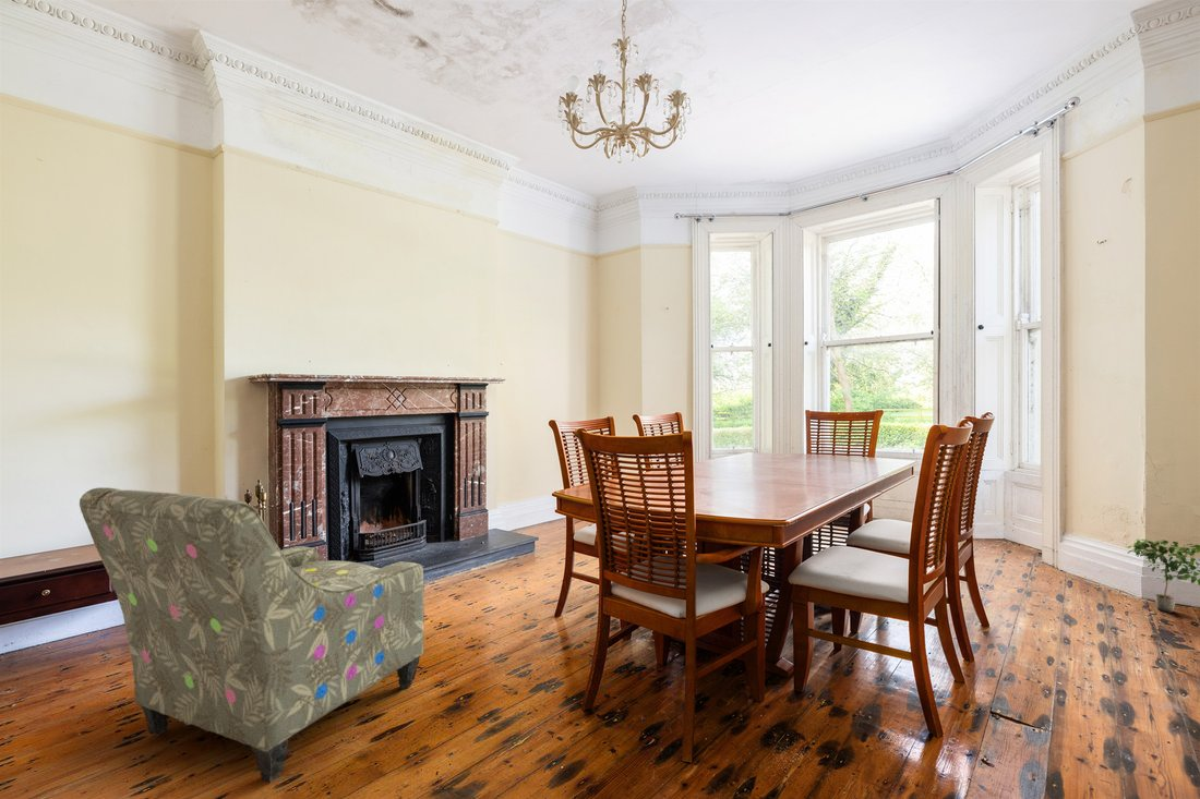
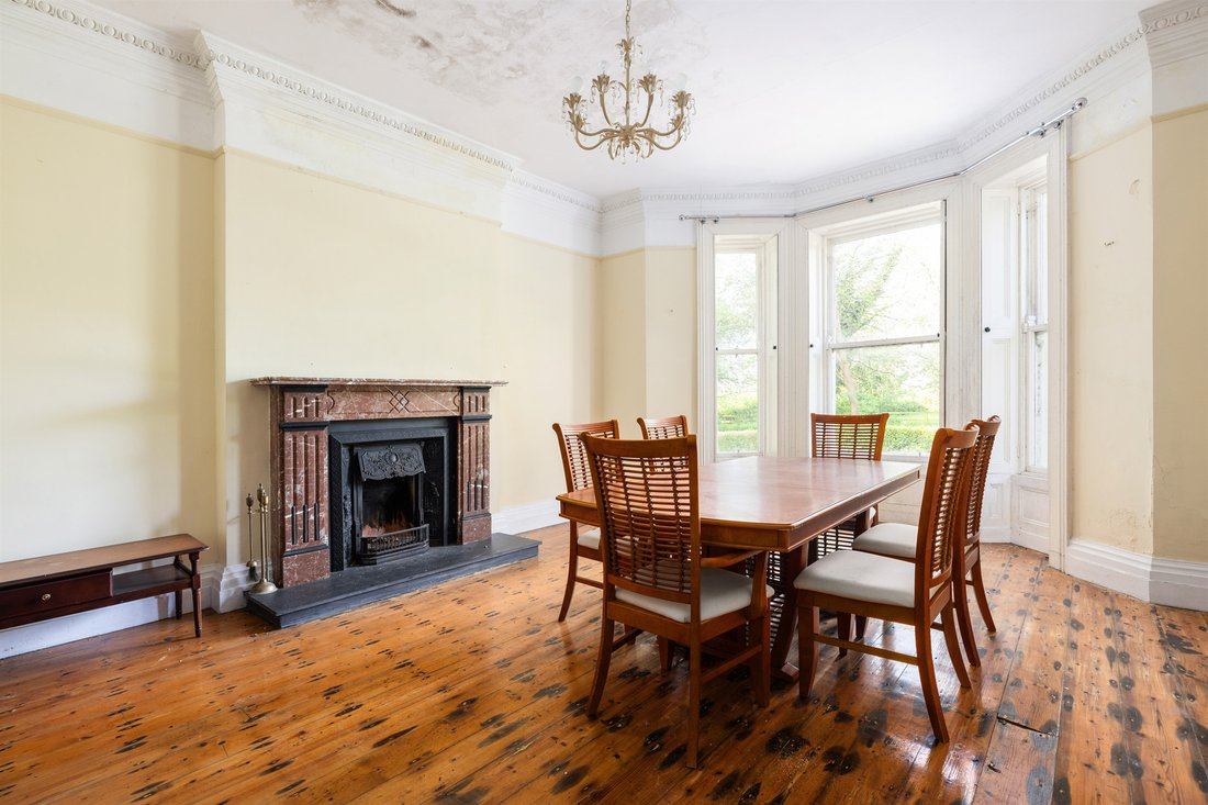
- potted plant [1126,537,1200,614]
- armchair [79,486,425,785]
